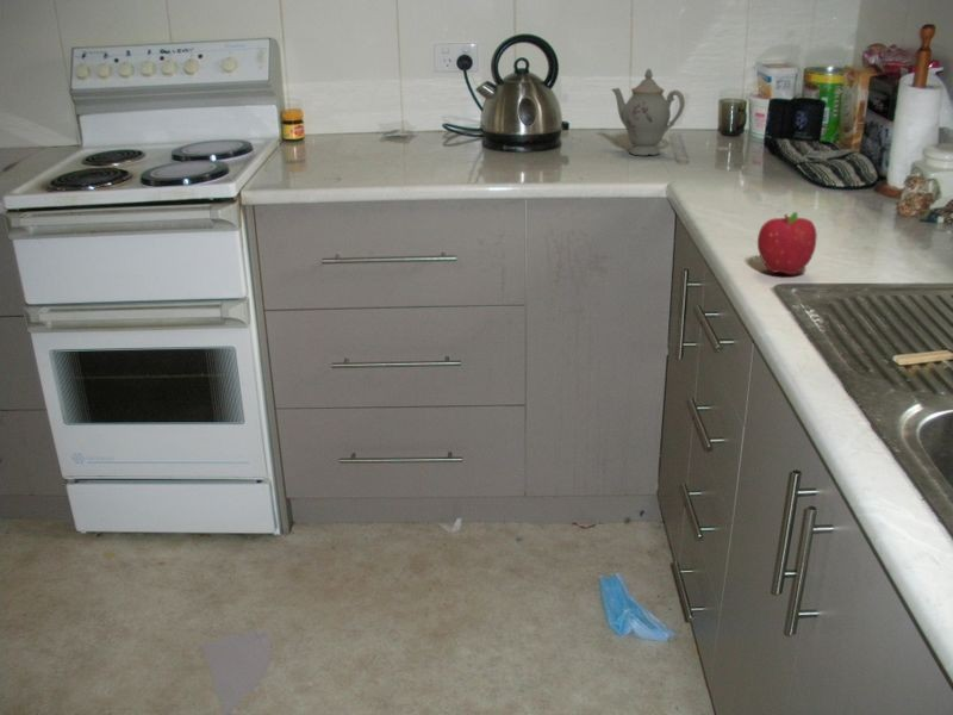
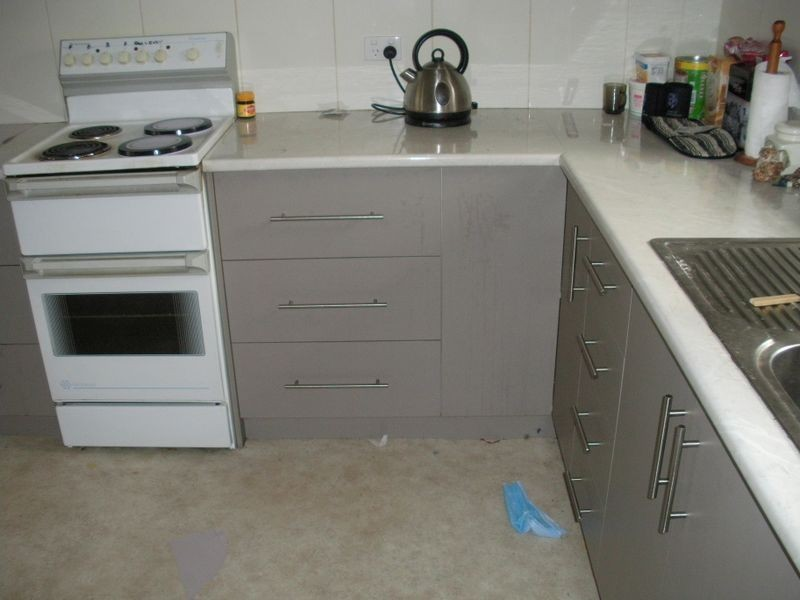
- chinaware [610,68,686,156]
- fruit [756,211,818,275]
